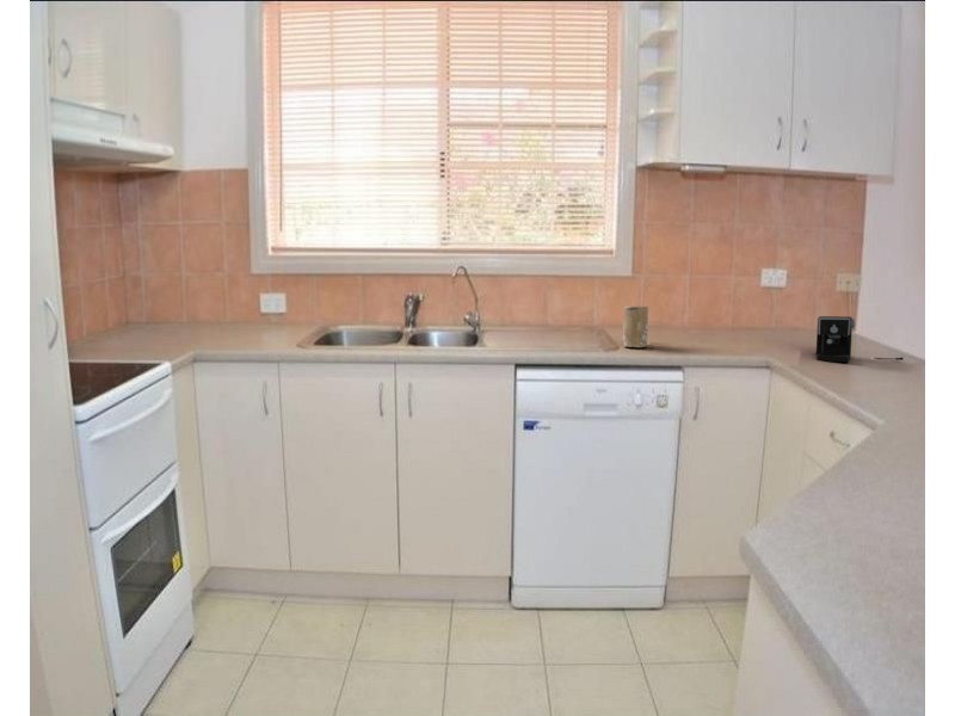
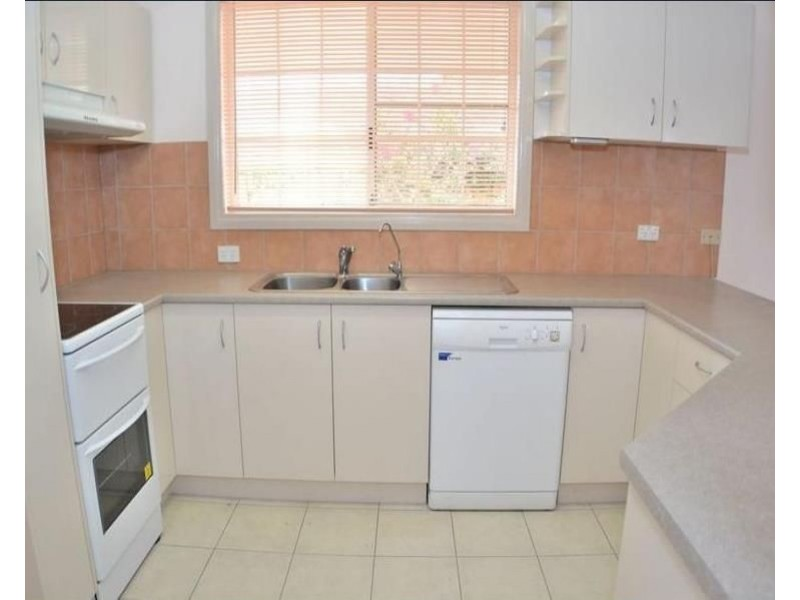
- mug [622,305,649,348]
- coffee maker [815,315,905,363]
